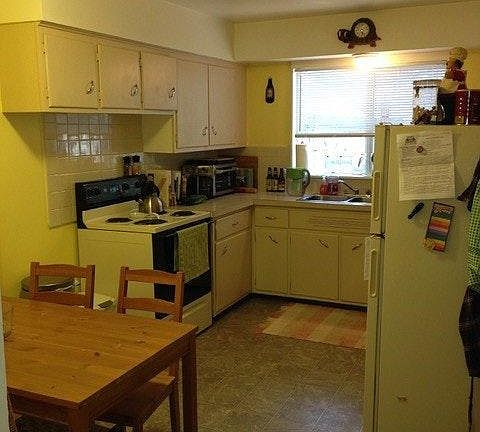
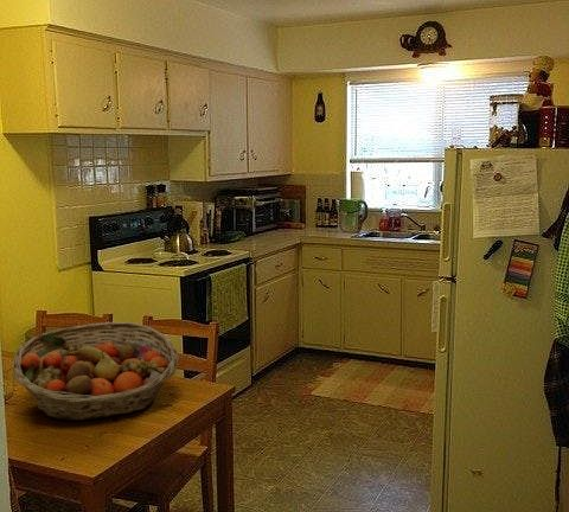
+ fruit basket [11,321,180,422]
